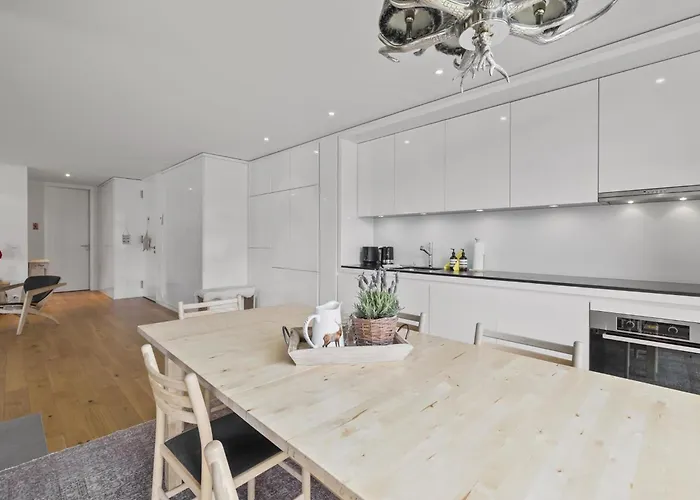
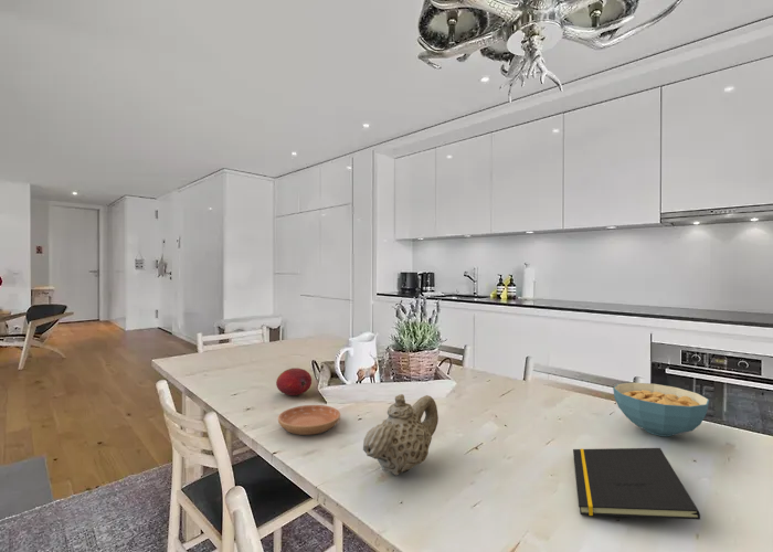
+ cereal bowl [612,382,710,437]
+ fruit [275,367,313,396]
+ teapot [362,393,440,477]
+ notepad [572,447,701,521]
+ saucer [277,404,341,436]
